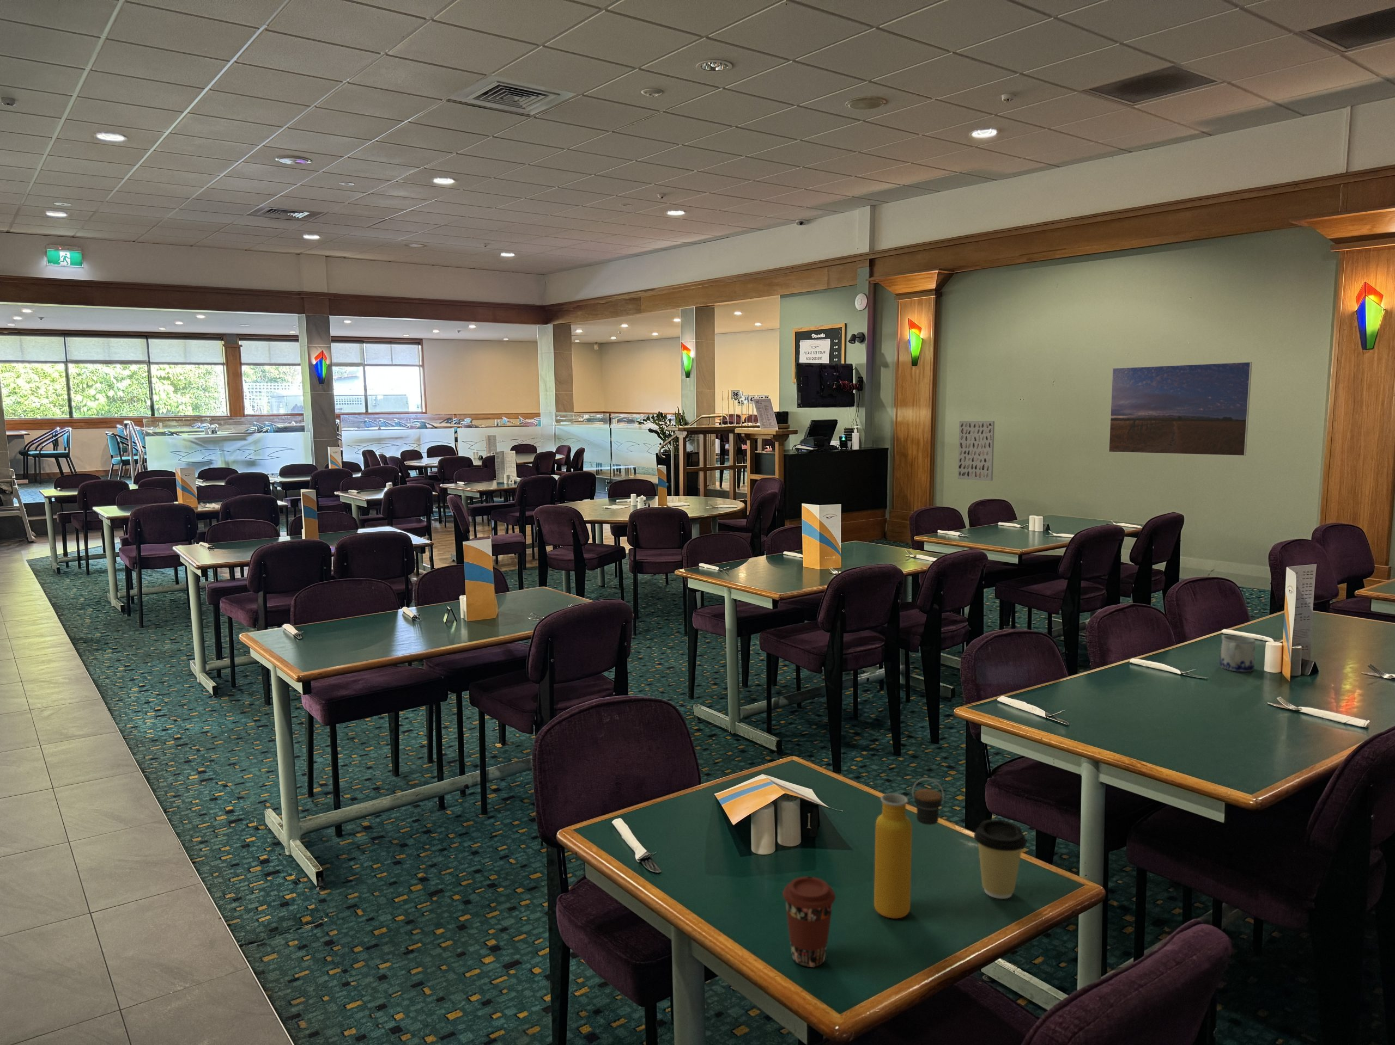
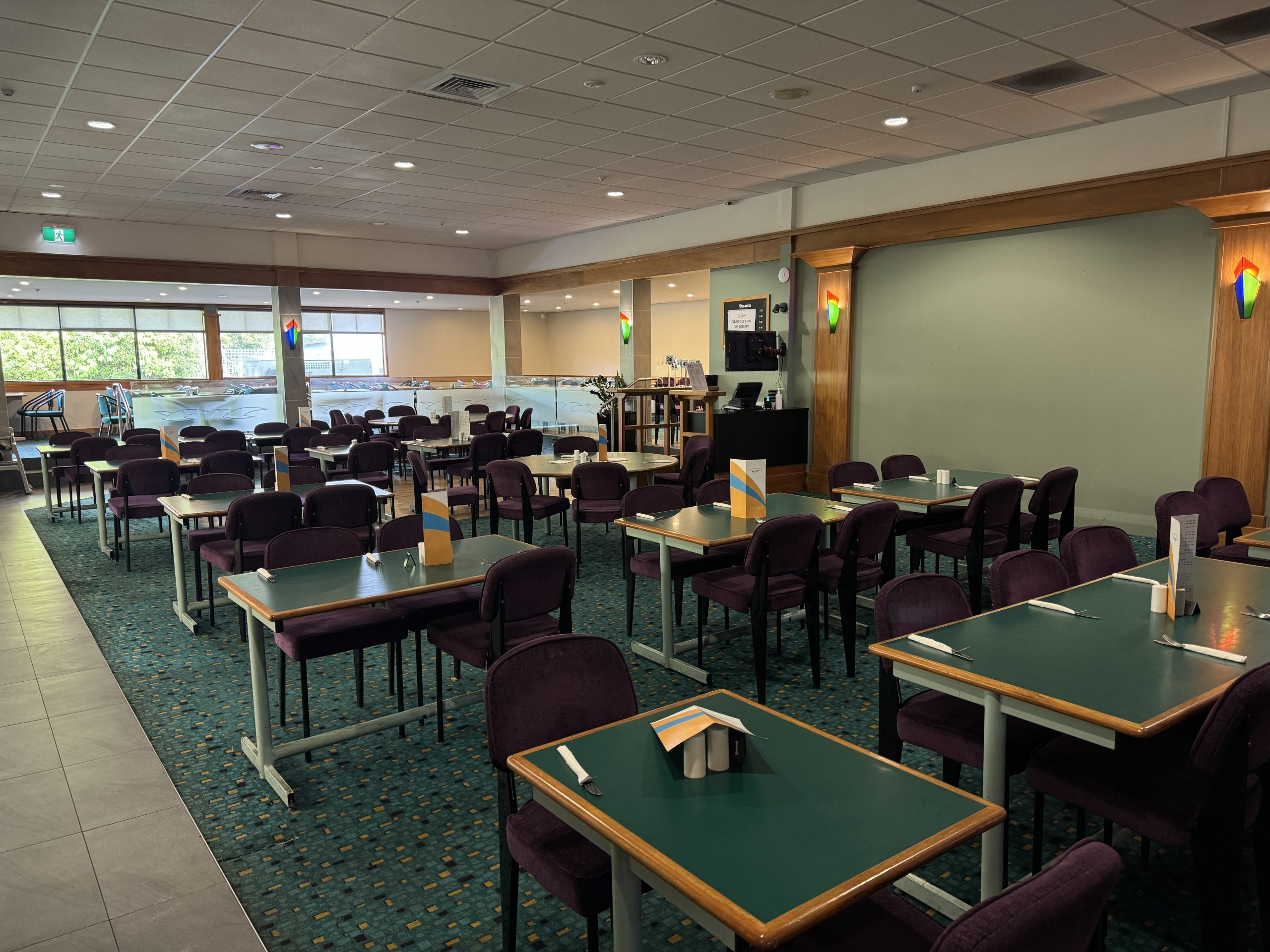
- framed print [1108,361,1253,457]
- coffee cup [782,876,836,968]
- wall art [958,420,995,482]
- mug [1219,636,1256,672]
- water bottle [873,778,945,919]
- coffee cup [973,819,1027,899]
